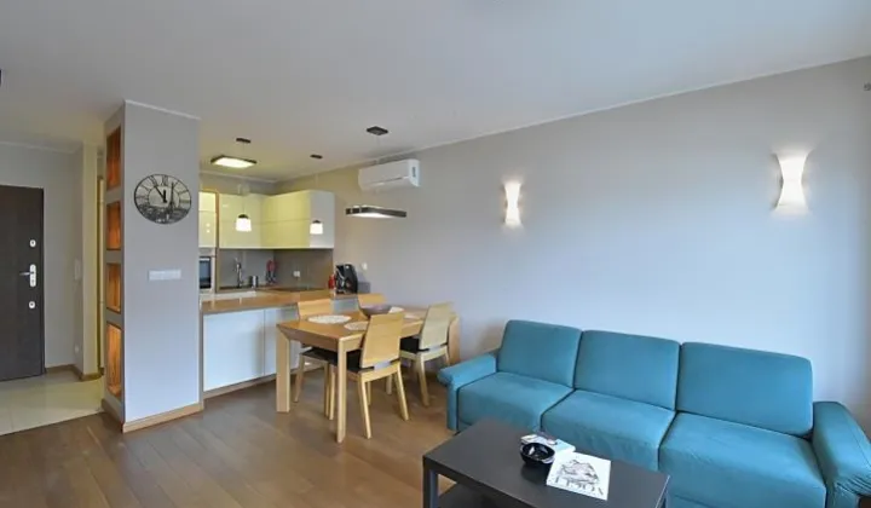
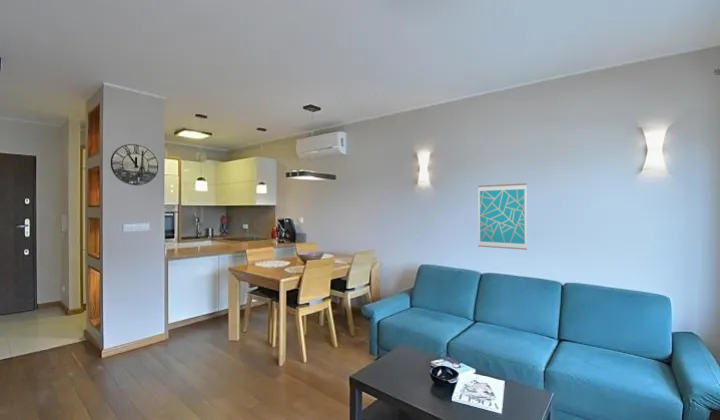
+ wall art [477,182,528,251]
